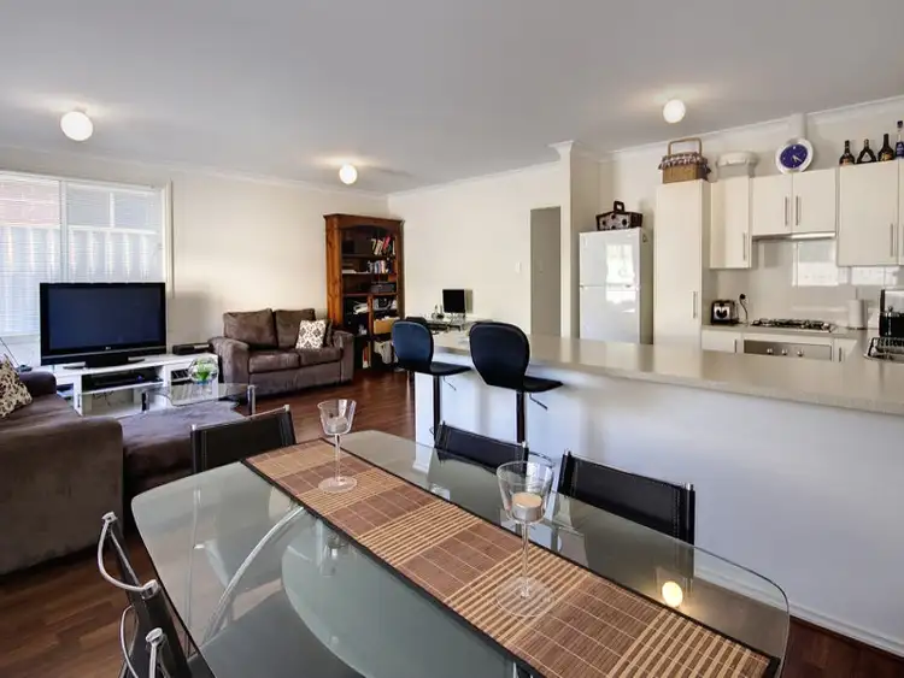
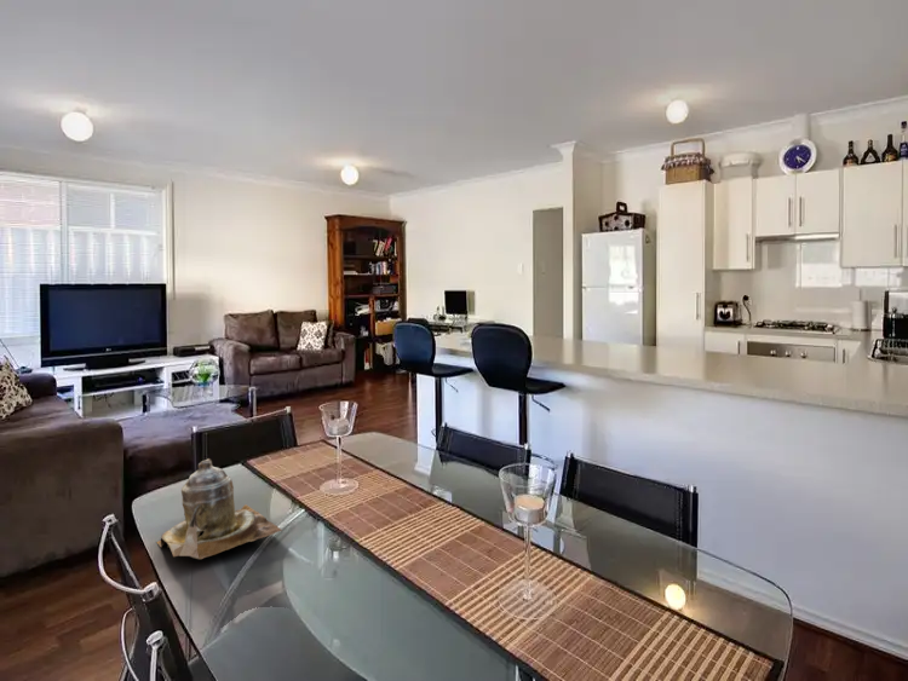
+ teapot [155,457,283,560]
